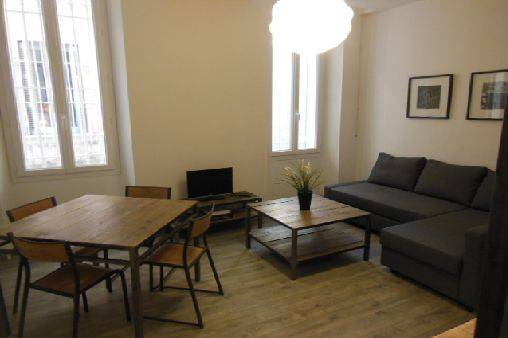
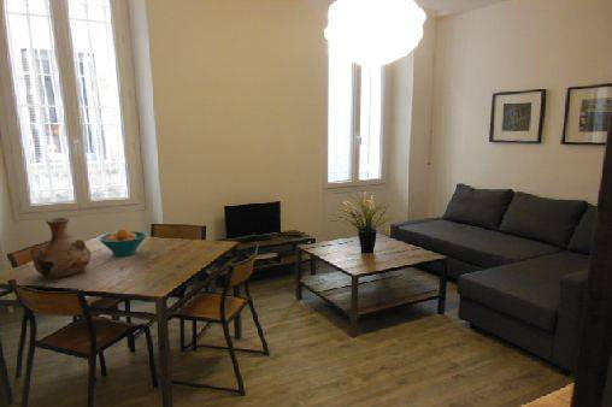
+ vase [29,217,92,279]
+ fruit bowl [98,226,148,256]
